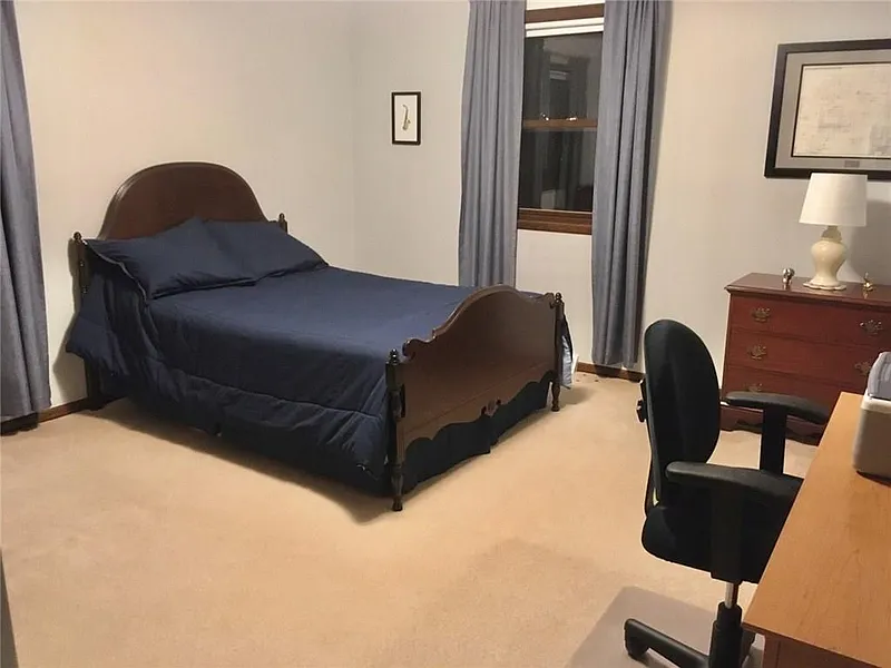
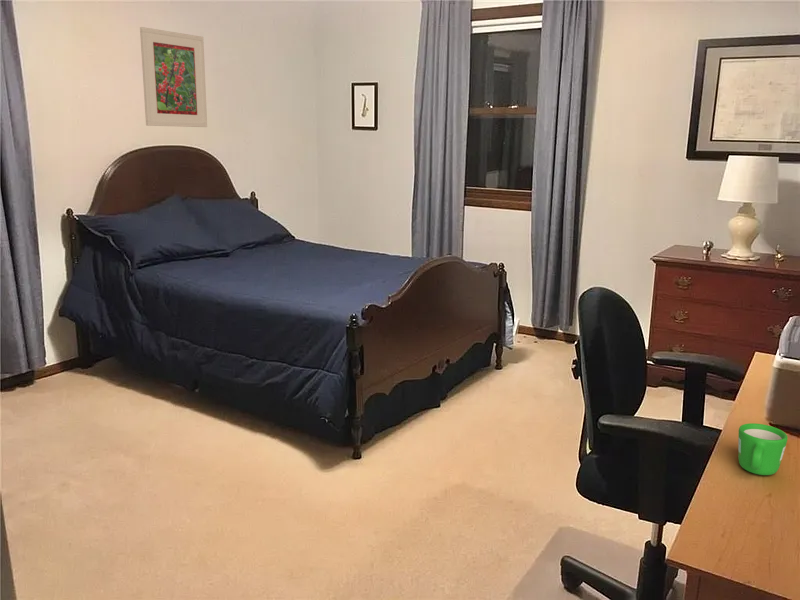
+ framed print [139,26,208,128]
+ mug [737,422,789,476]
